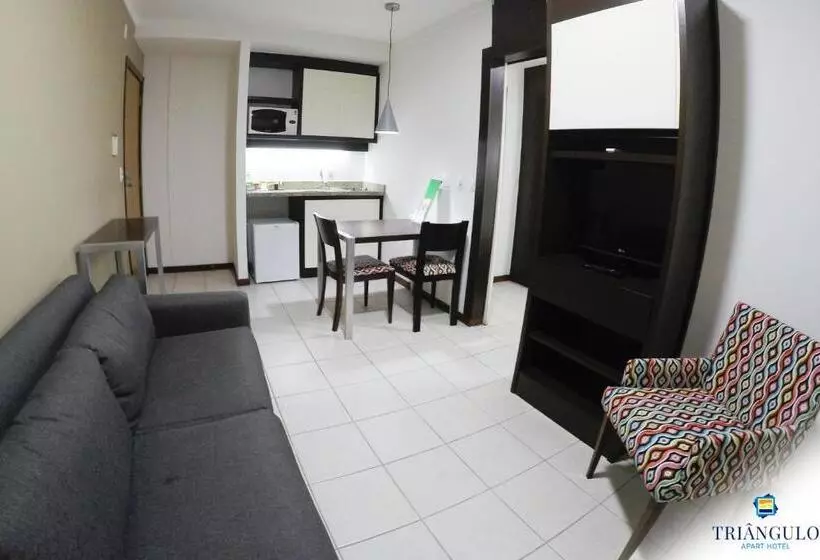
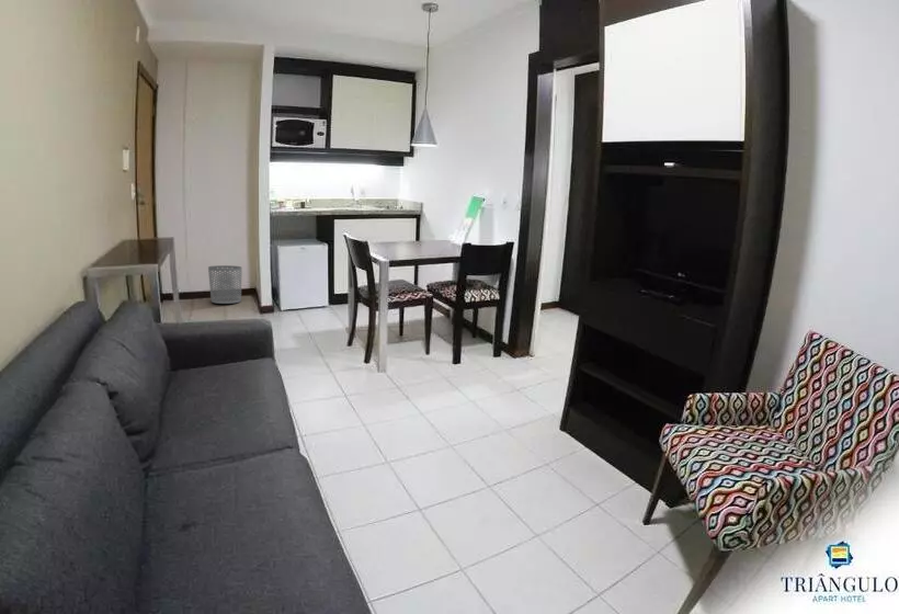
+ waste bin [207,264,243,305]
